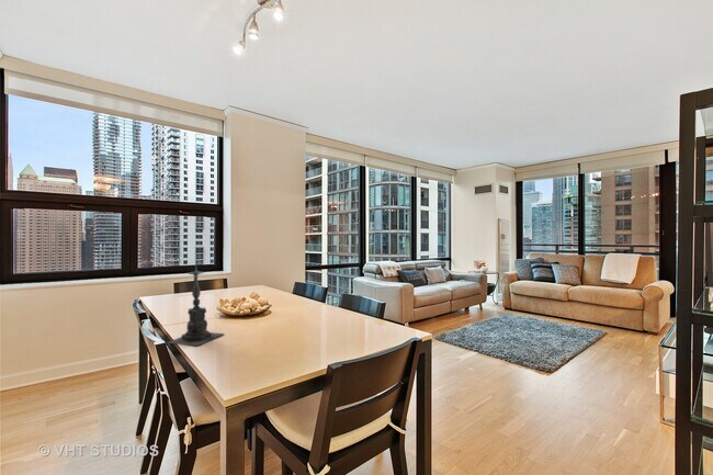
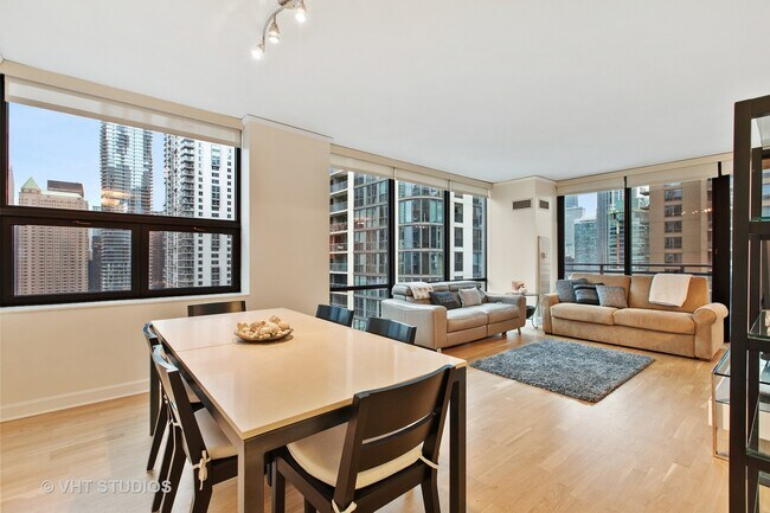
- candle holder [166,260,226,347]
